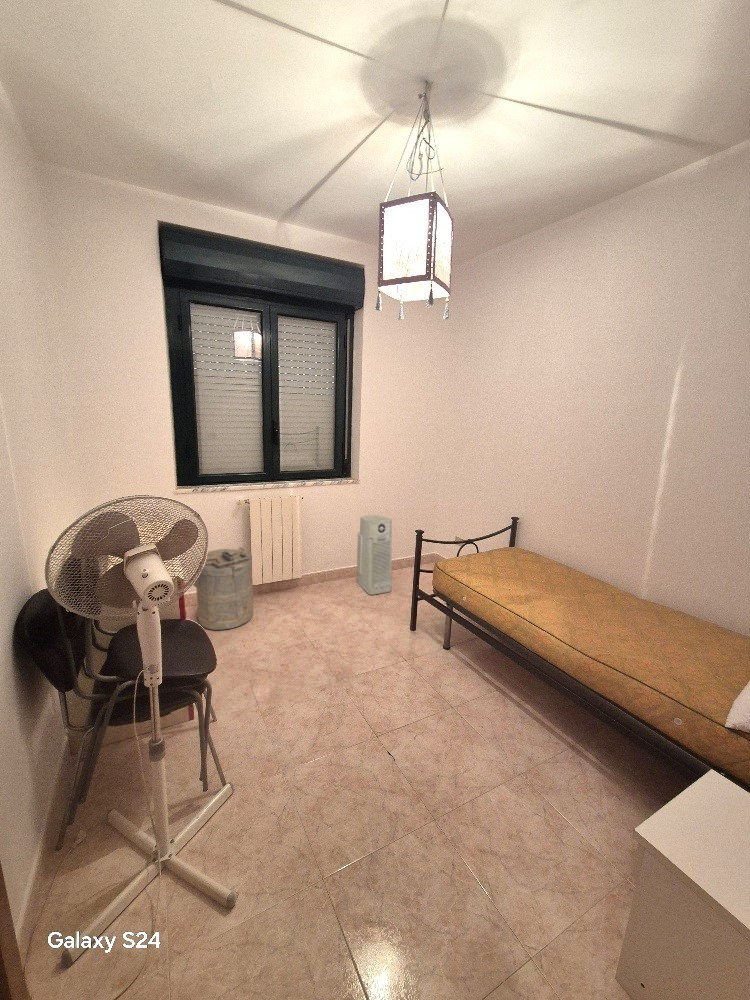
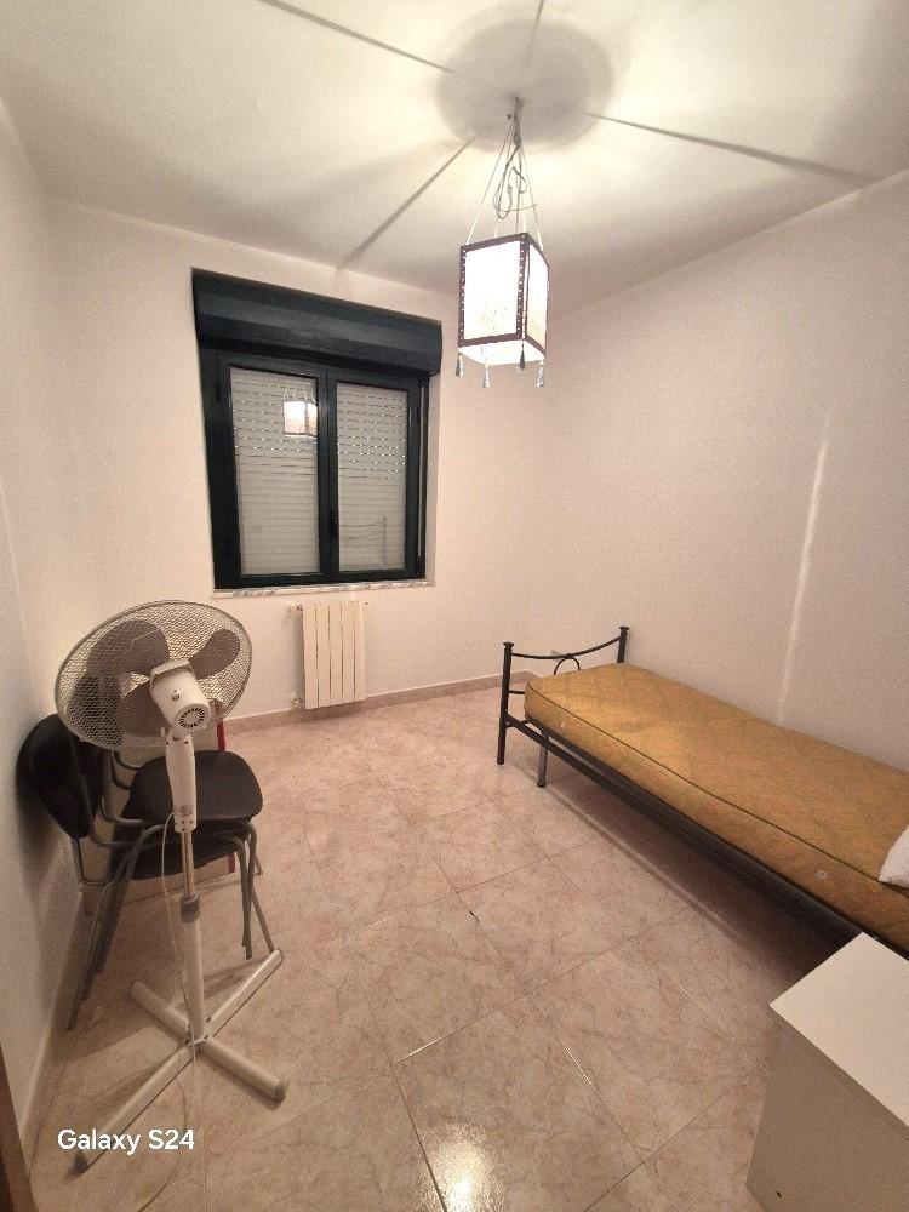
- air purifier [356,514,393,596]
- laundry hamper [192,546,254,631]
